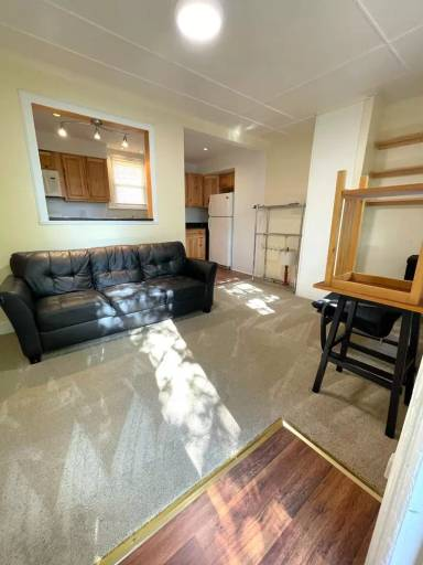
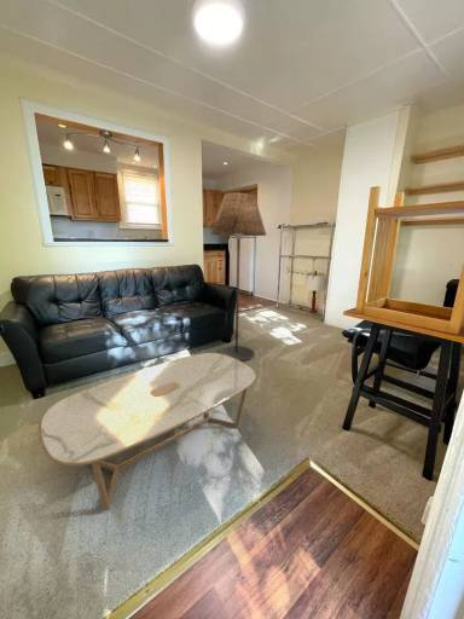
+ coffee table [37,352,259,511]
+ floor lamp [210,192,268,361]
